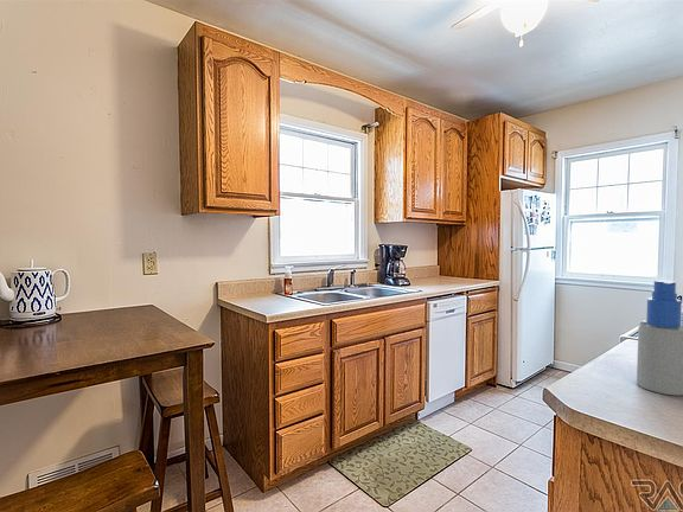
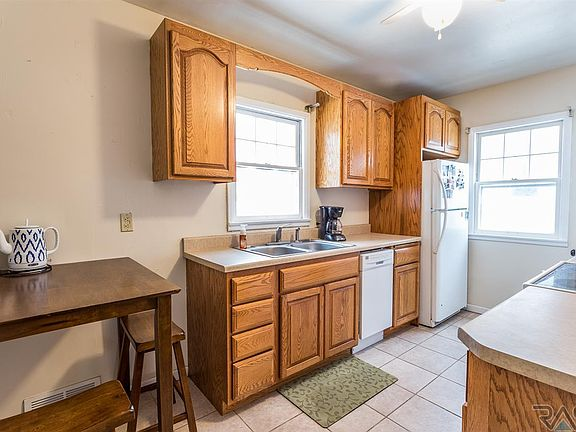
- spray bottle [636,279,683,397]
